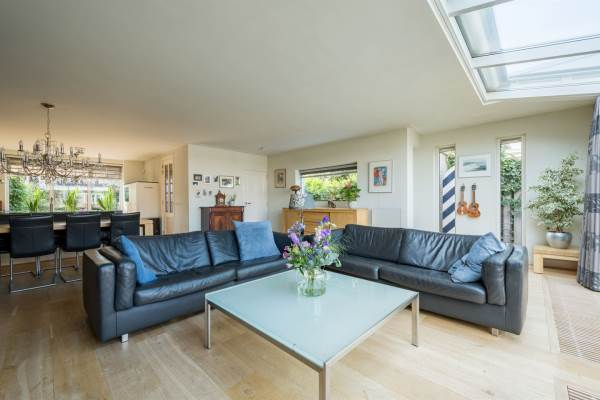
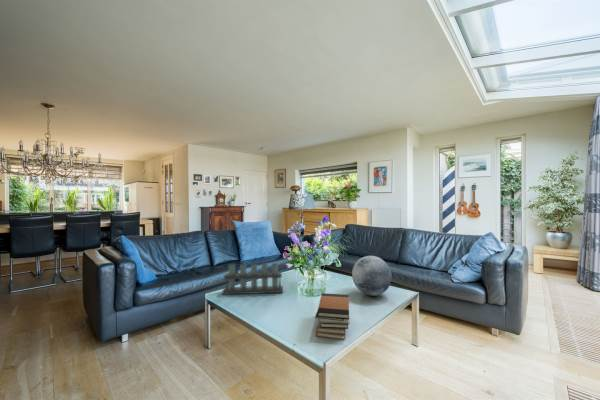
+ candle holder [221,262,284,296]
+ decorative orb [351,255,393,297]
+ book stack [314,292,351,341]
